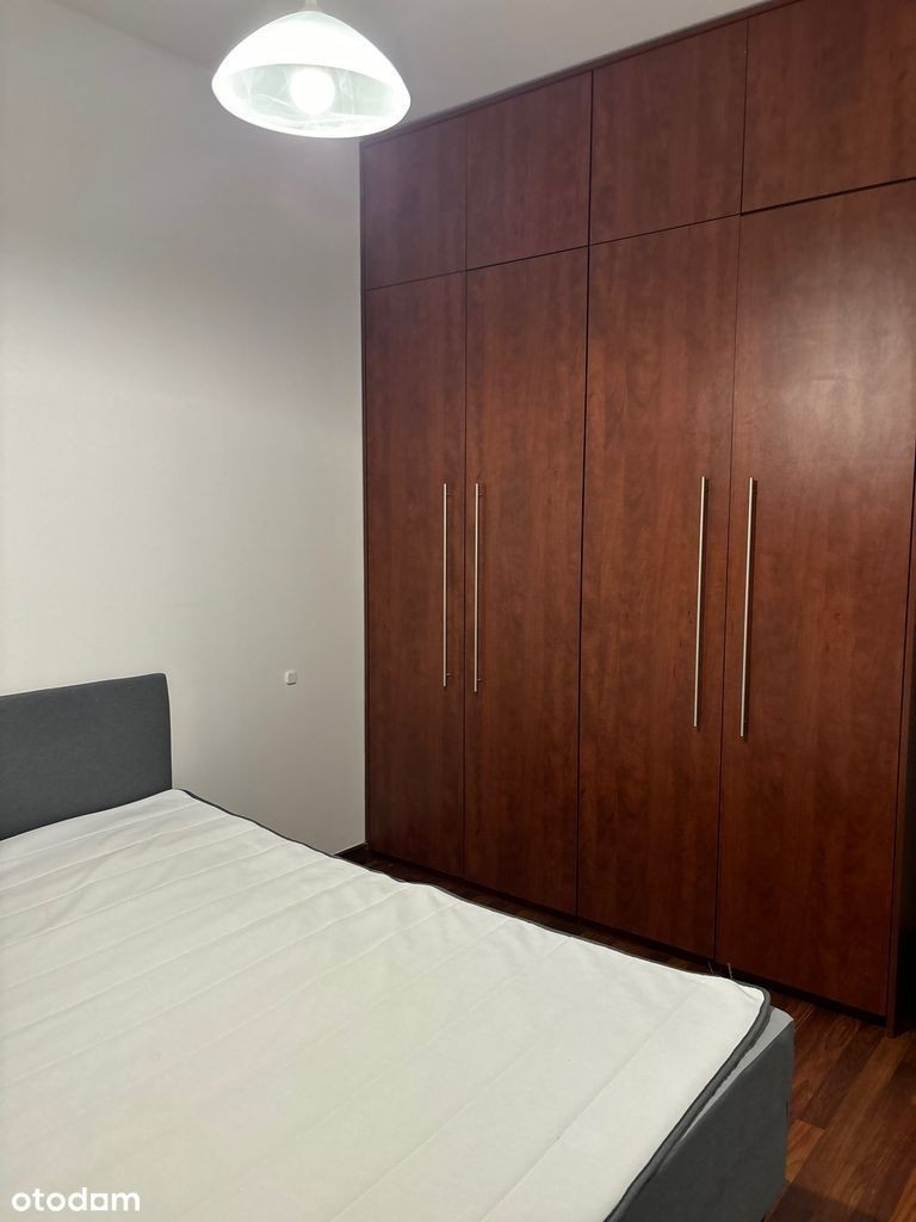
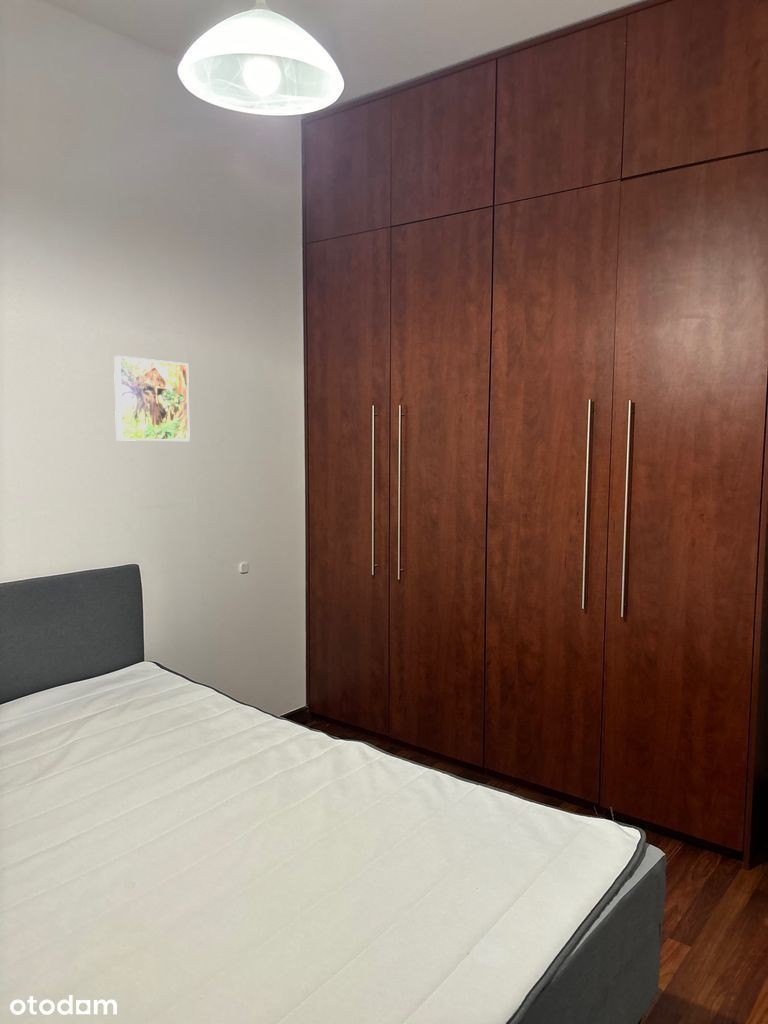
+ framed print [113,355,191,442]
